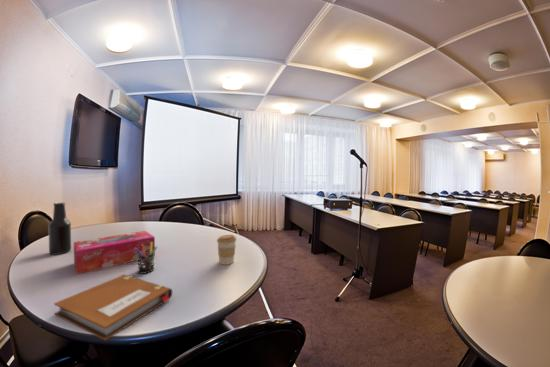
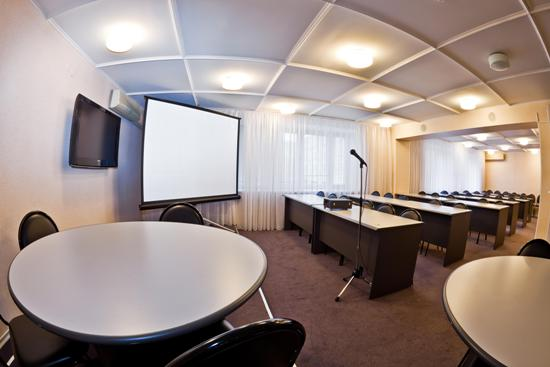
- tissue box [73,230,156,275]
- pen holder [134,242,158,275]
- beer bottle [47,201,72,256]
- notebook [53,274,173,342]
- coffee cup [216,234,237,266]
